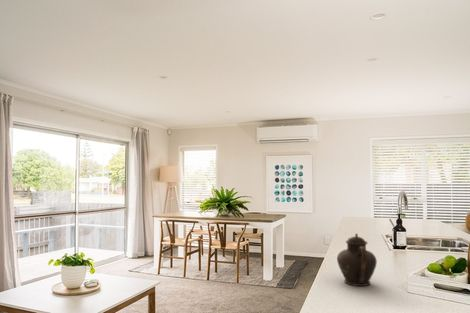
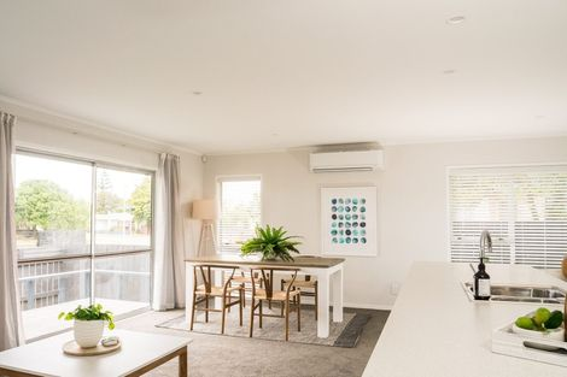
- teapot [336,233,378,287]
